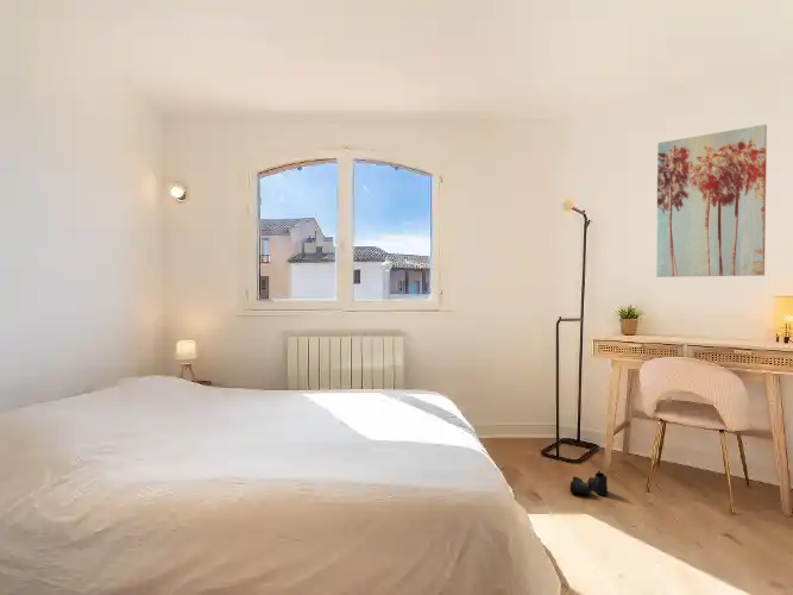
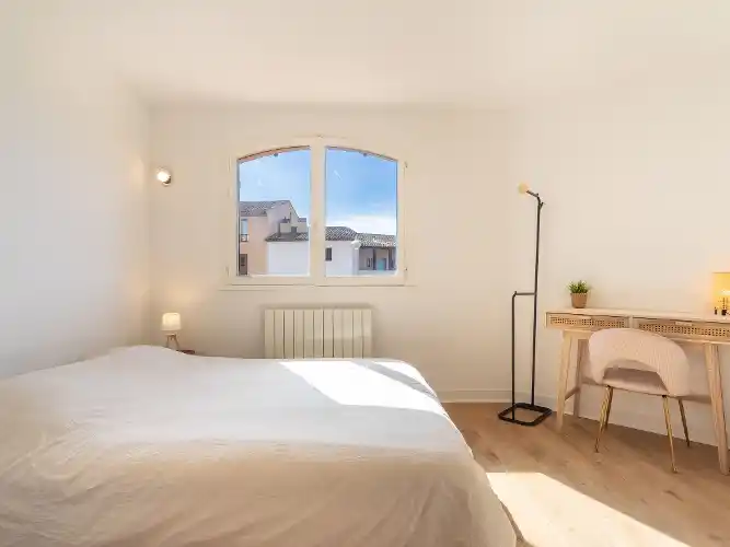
- boots [569,470,609,496]
- wall art [655,124,768,278]
